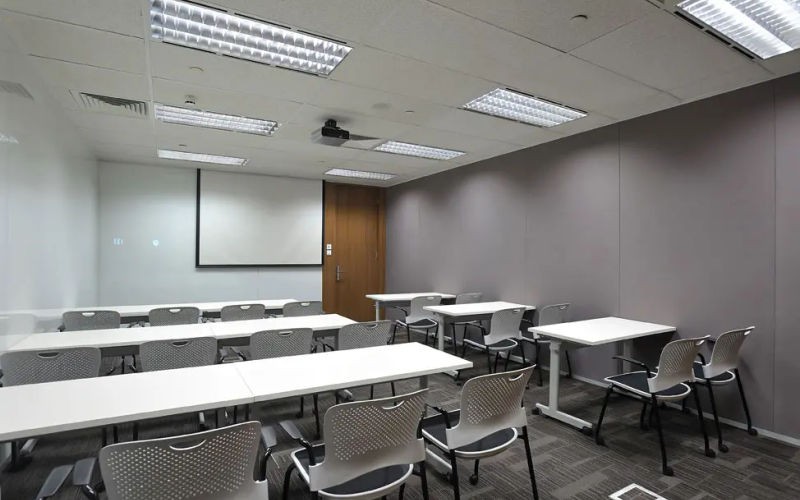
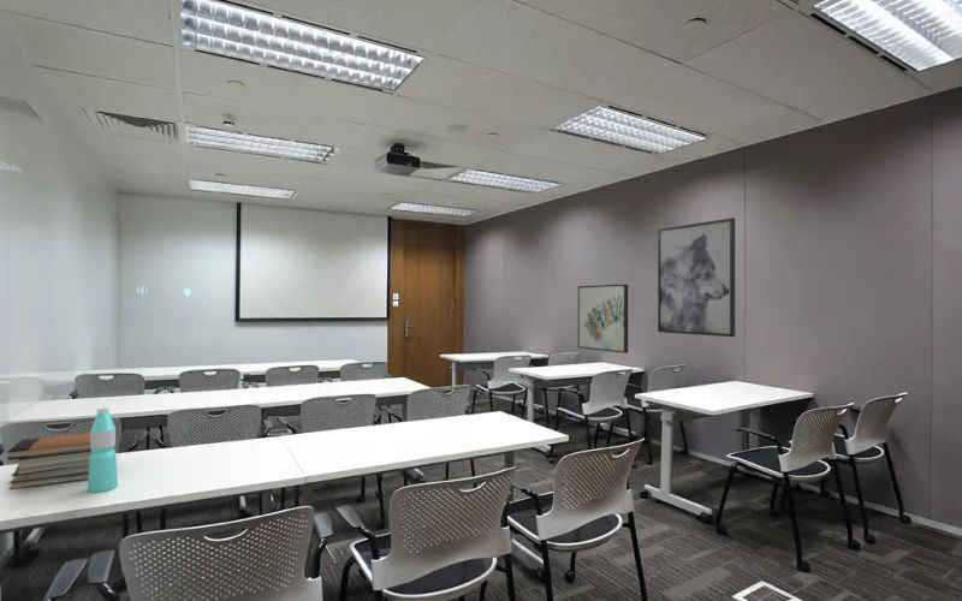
+ book stack [6,432,91,490]
+ water bottle [87,406,119,494]
+ wall art [577,284,629,355]
+ wall art [657,216,736,338]
